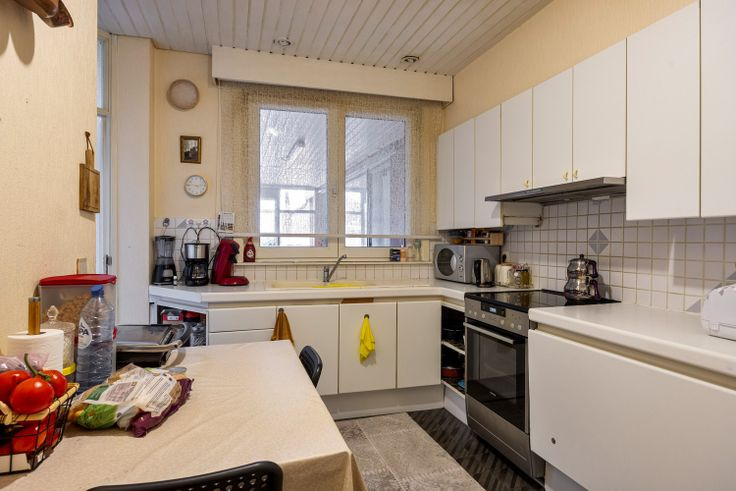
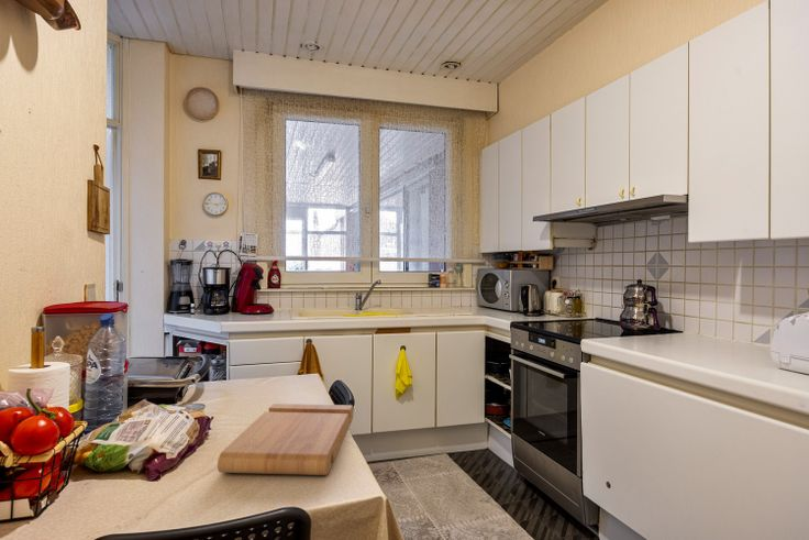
+ cutting board [217,403,355,476]
